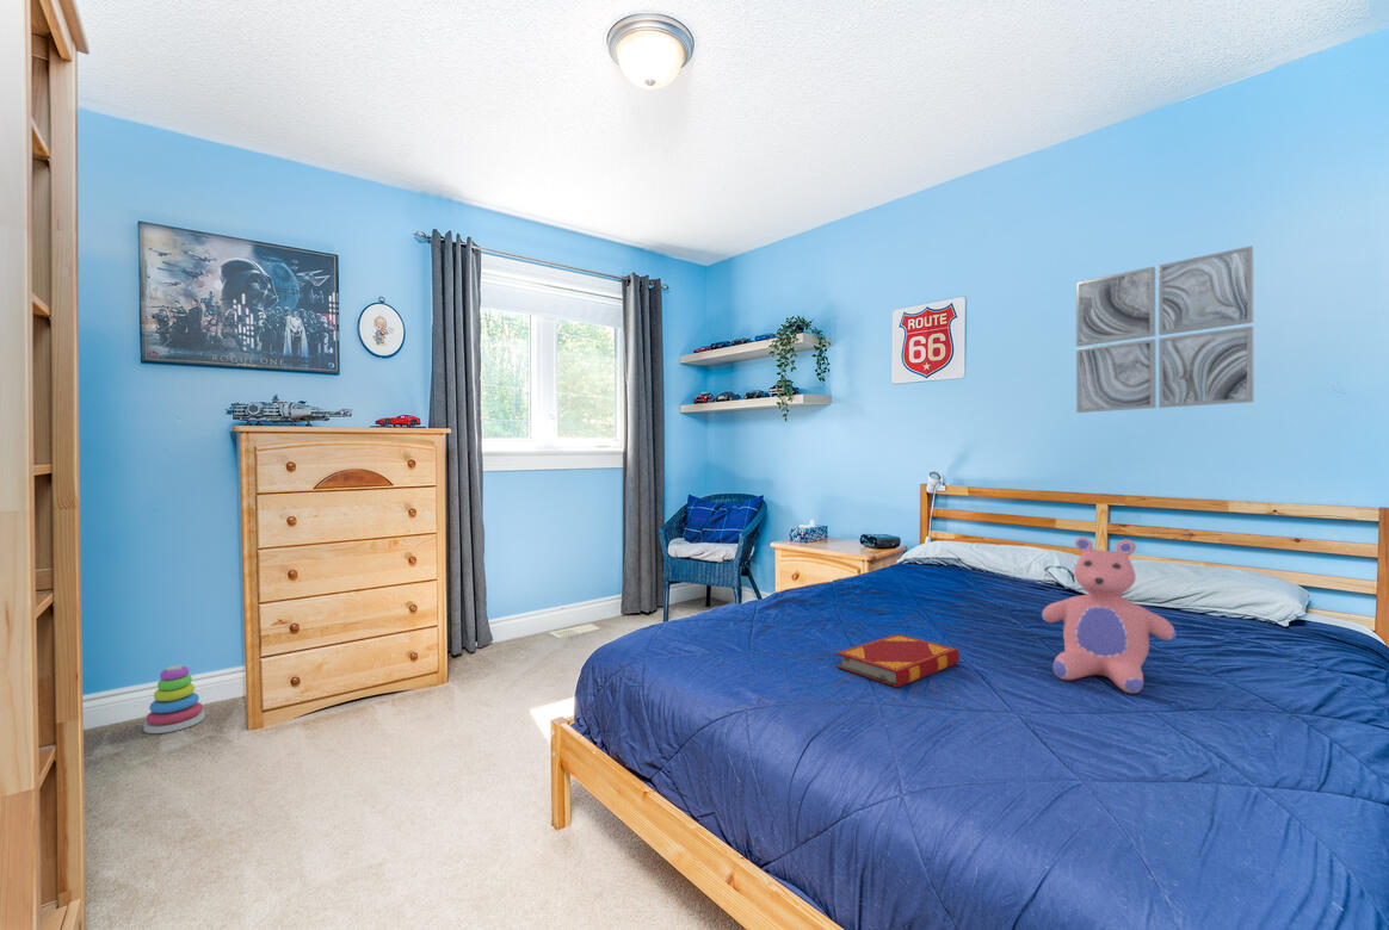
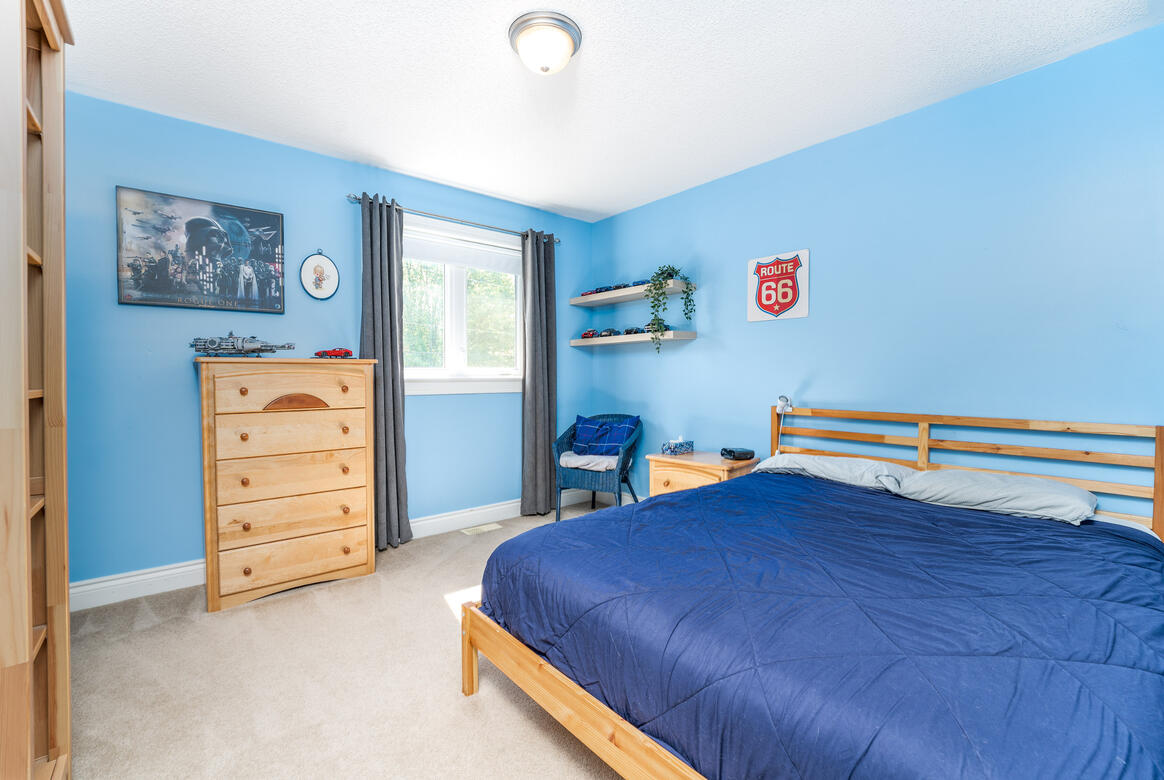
- stacking toy [142,664,206,734]
- hardback book [835,633,961,688]
- teddy bear [1041,535,1178,694]
- wall art [1075,244,1255,414]
